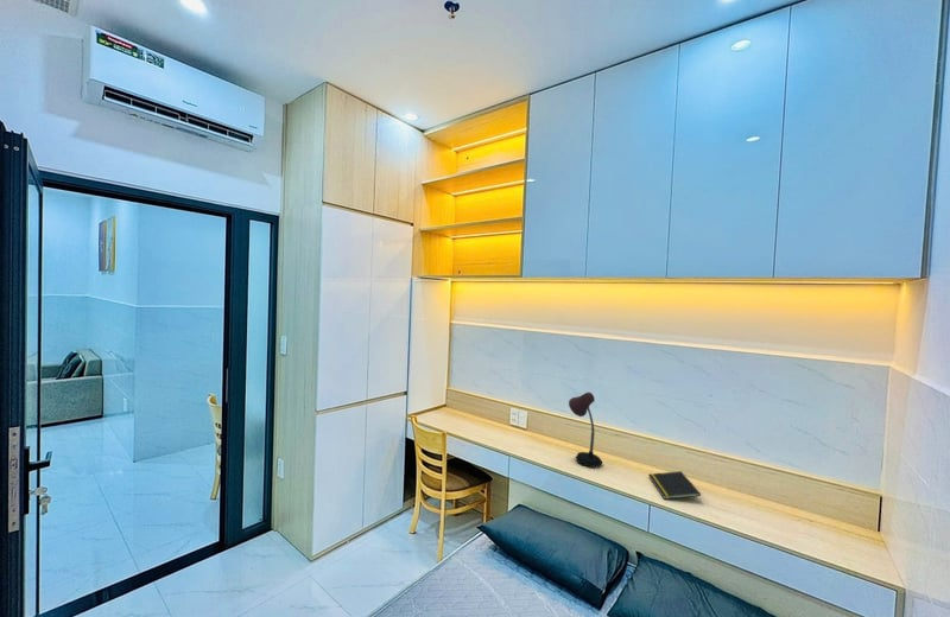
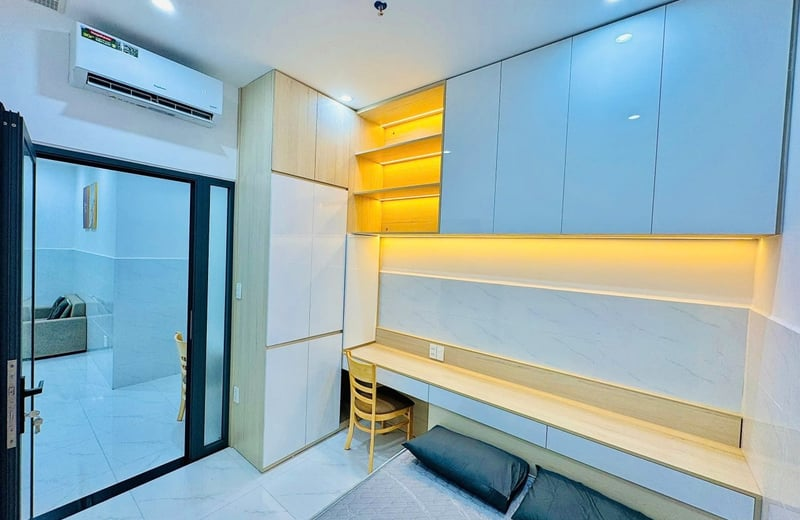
- notepad [647,470,702,501]
- desk lamp [568,392,603,467]
